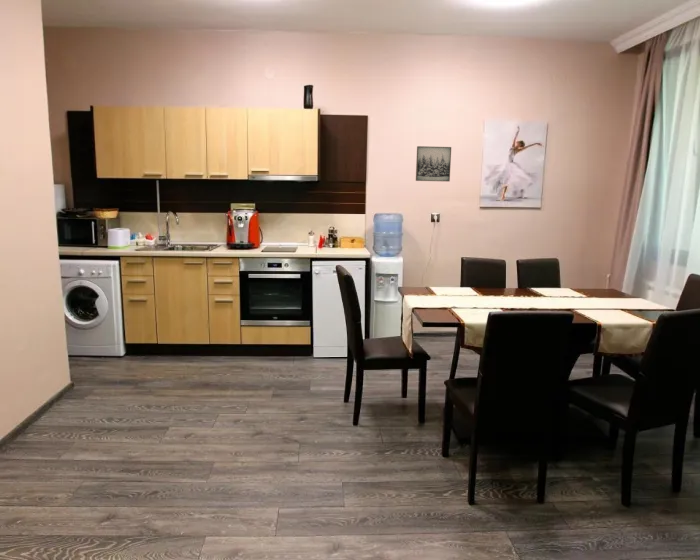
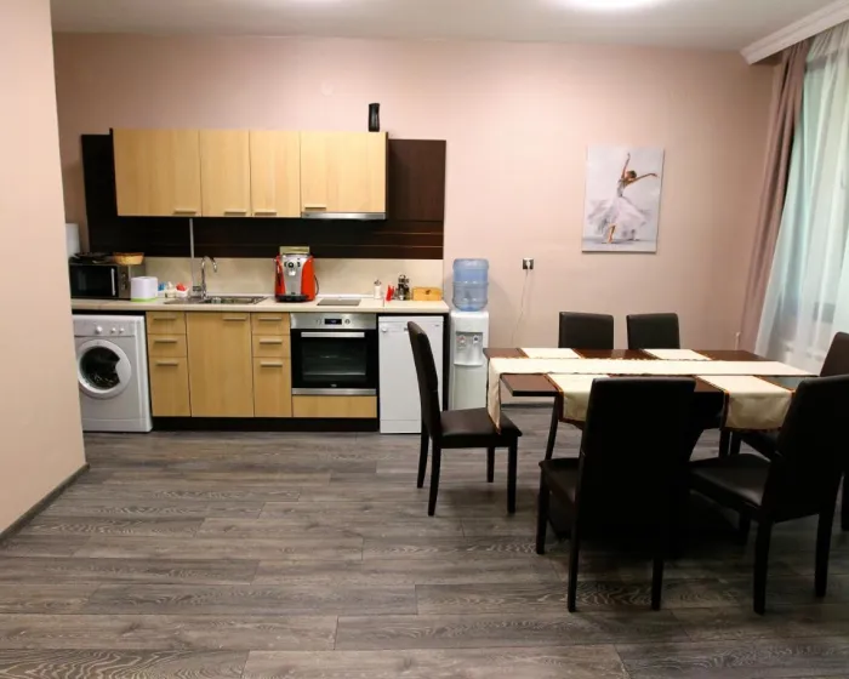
- wall art [415,145,452,182]
